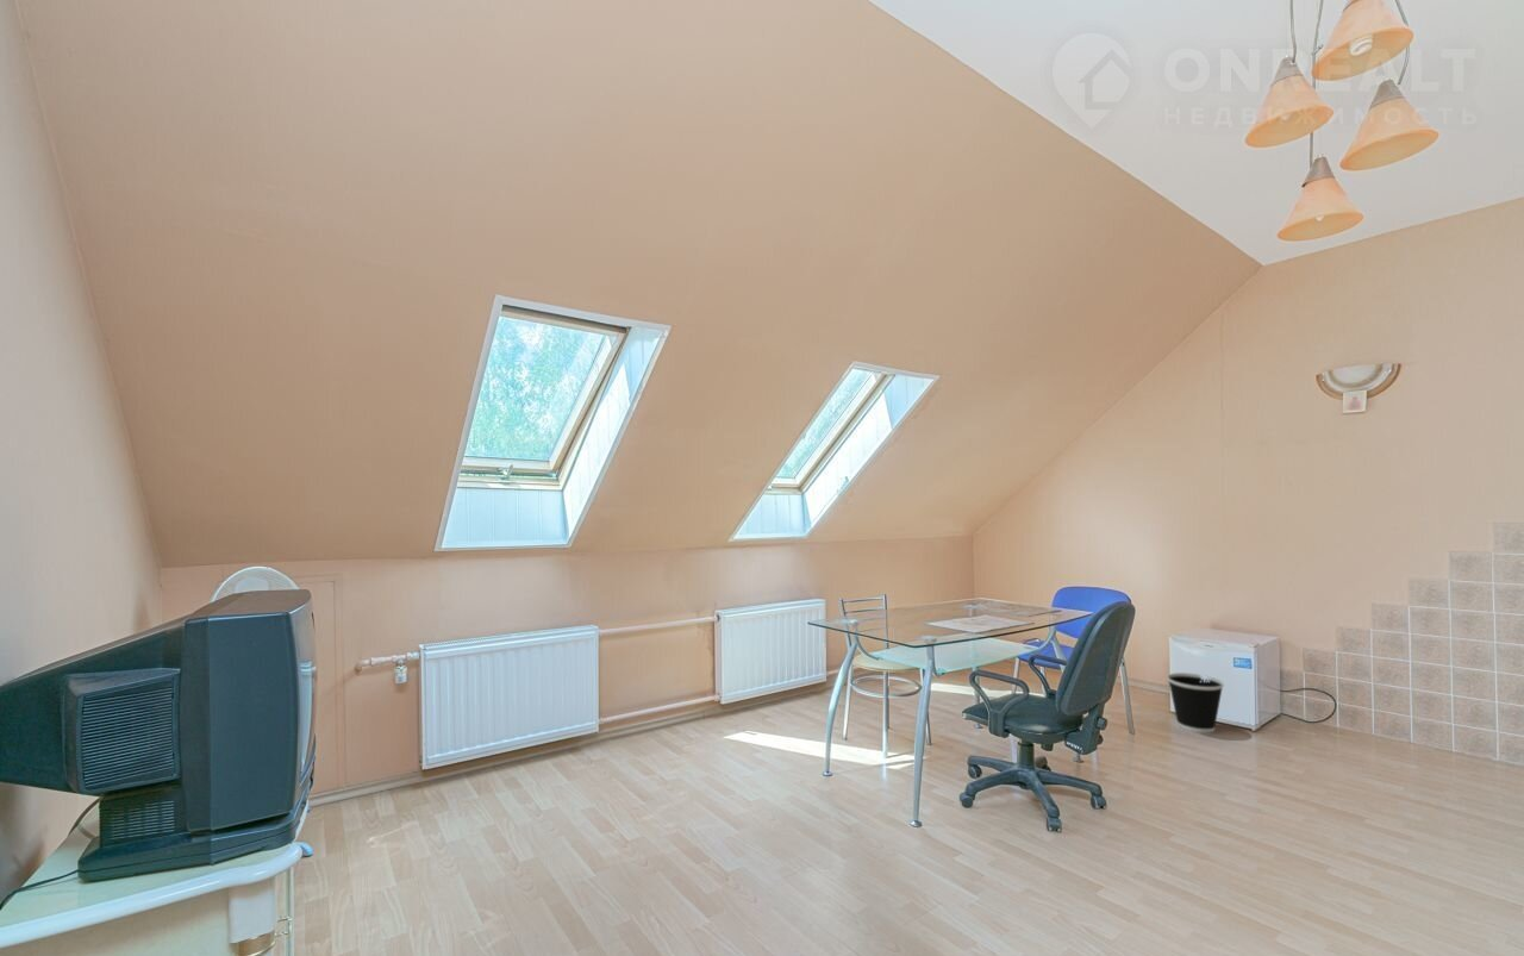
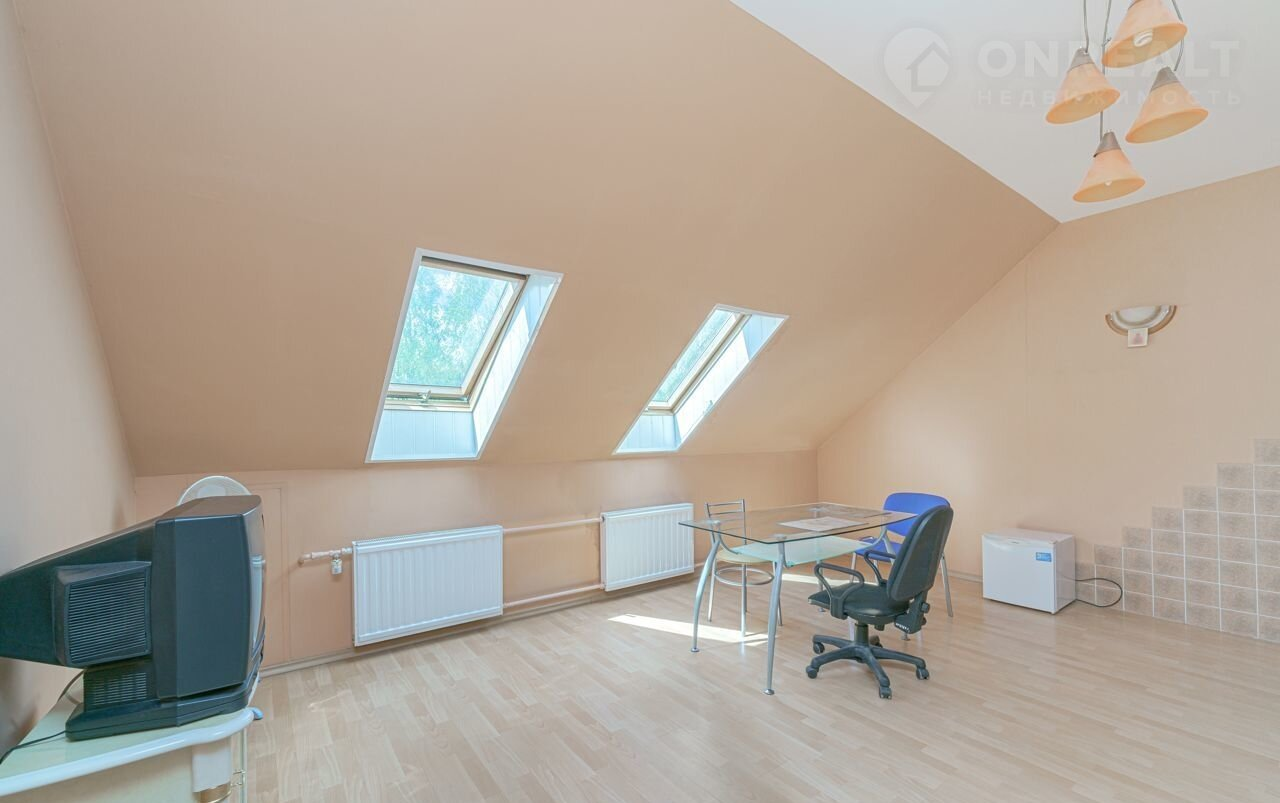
- wastebasket [1166,671,1225,733]
